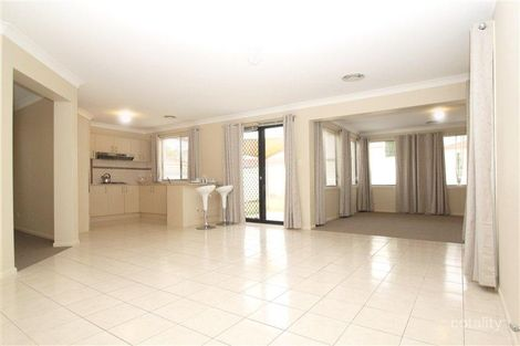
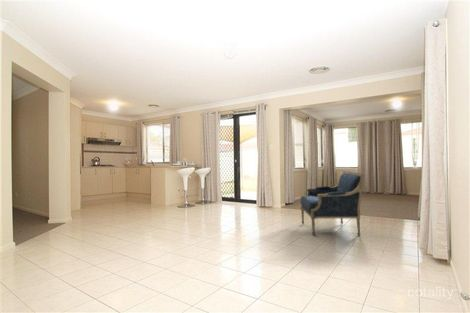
+ armchair [299,170,365,237]
